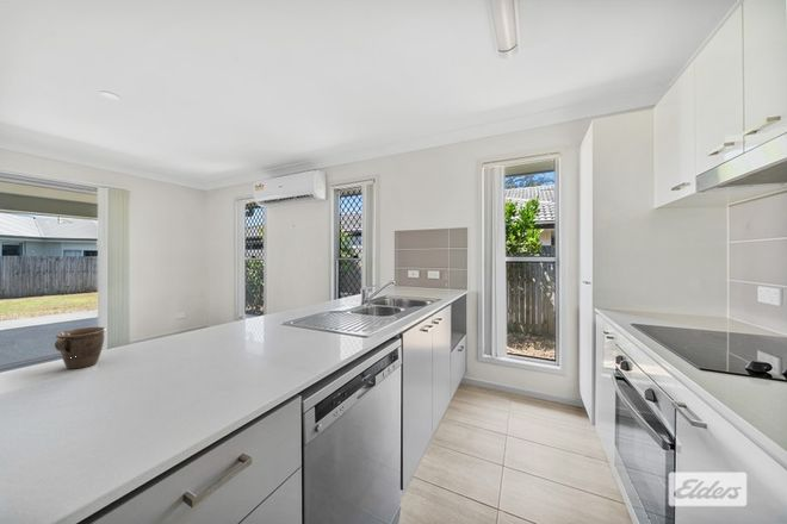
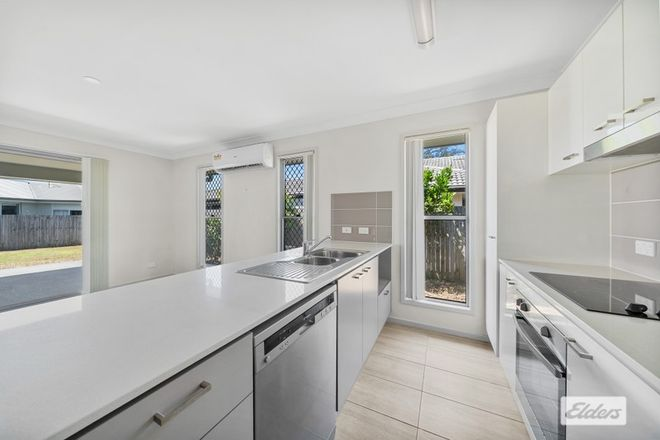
- mug [54,326,107,370]
